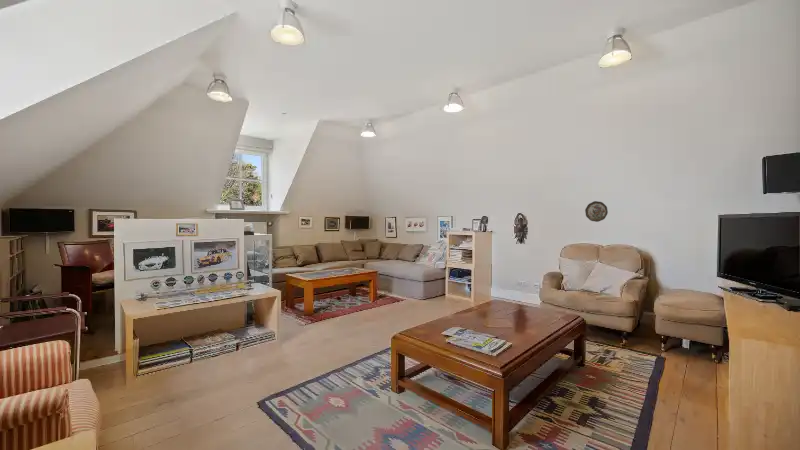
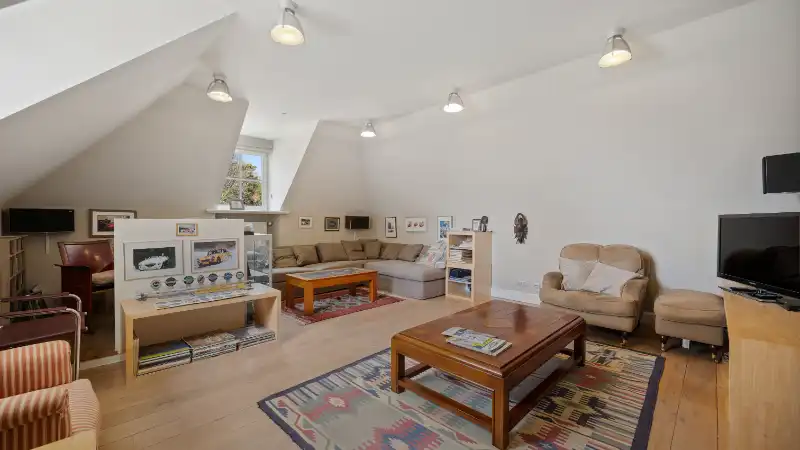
- decorative plate [584,200,609,223]
